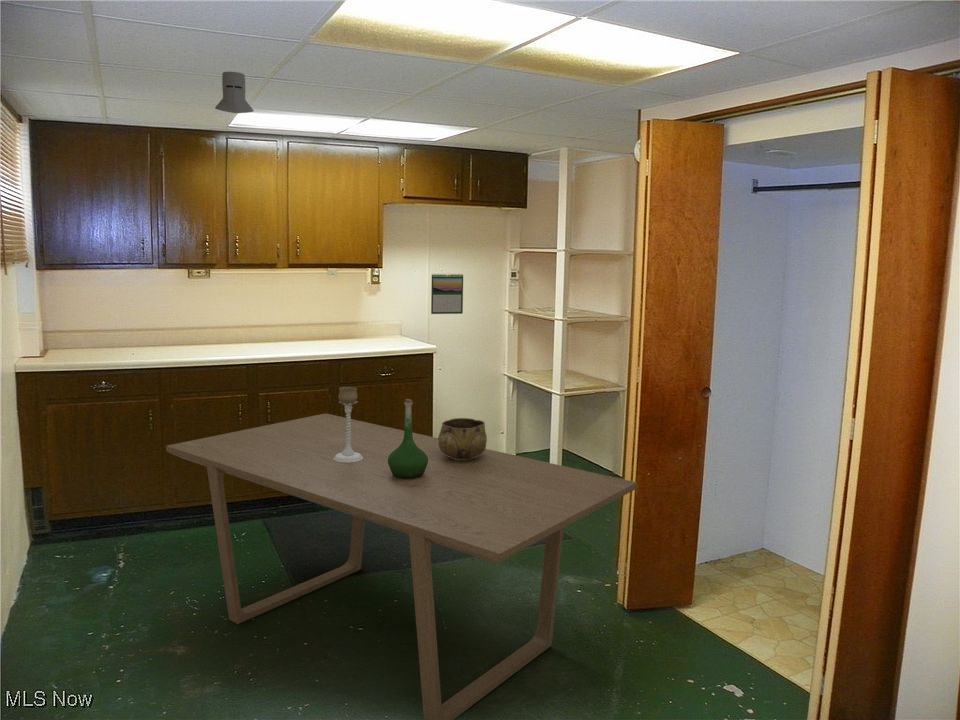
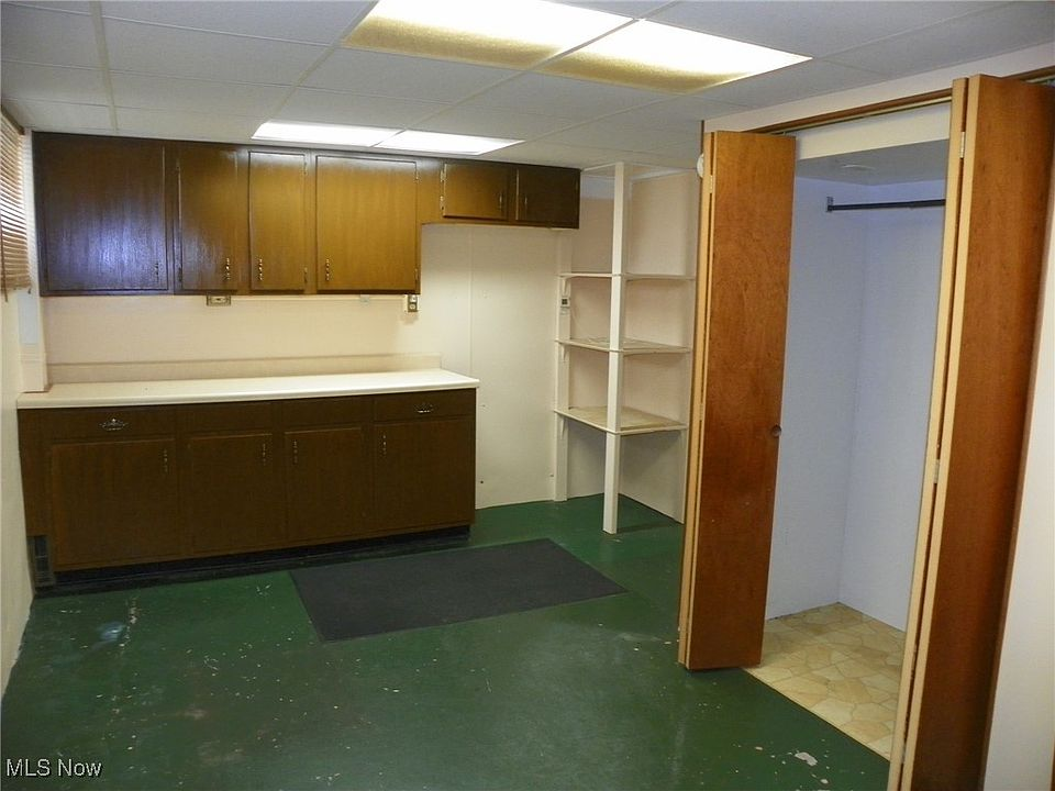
- vase [388,398,428,479]
- dining table [165,412,638,720]
- candle holder [333,386,363,463]
- calendar [430,272,464,315]
- knight helmet [214,71,255,114]
- decorative bowl [437,417,488,460]
